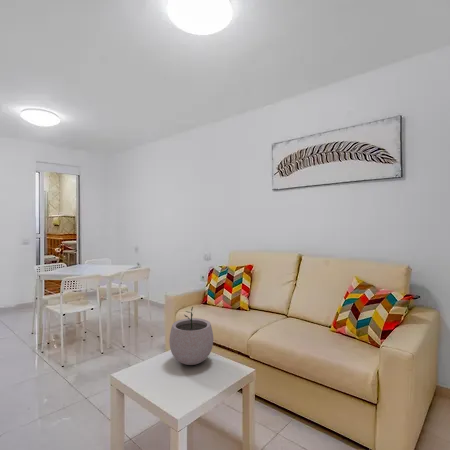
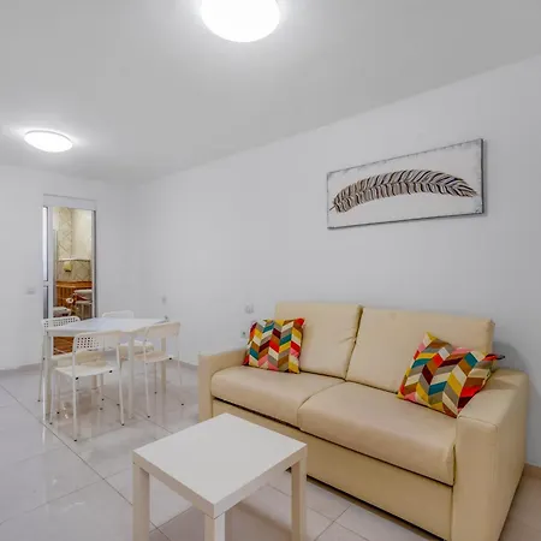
- plant pot [168,306,214,366]
